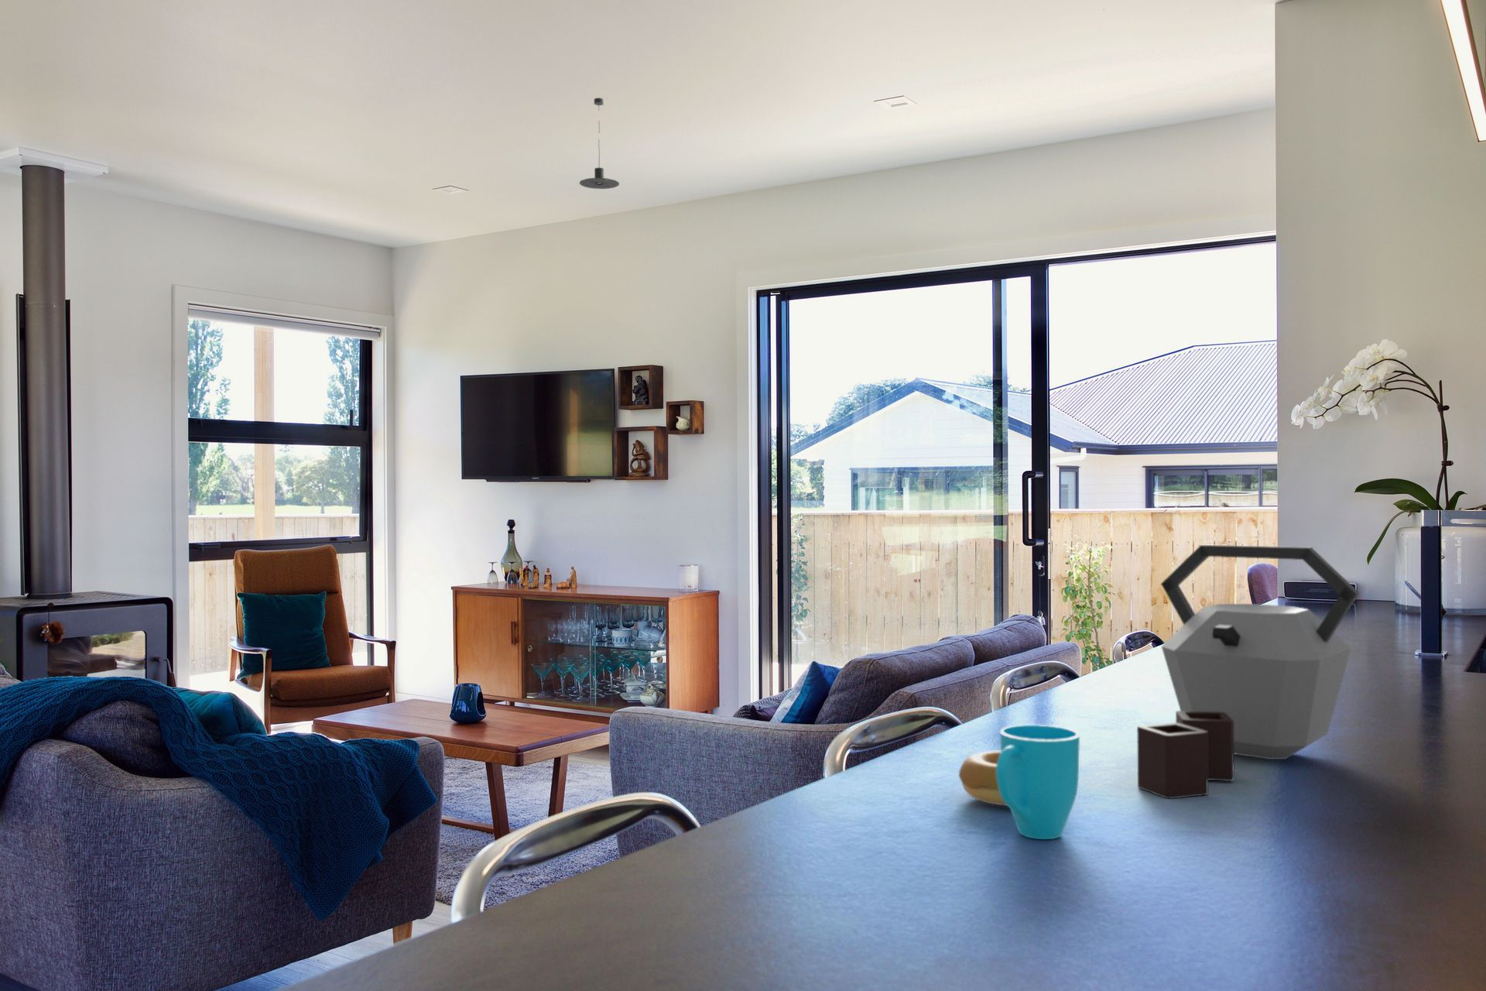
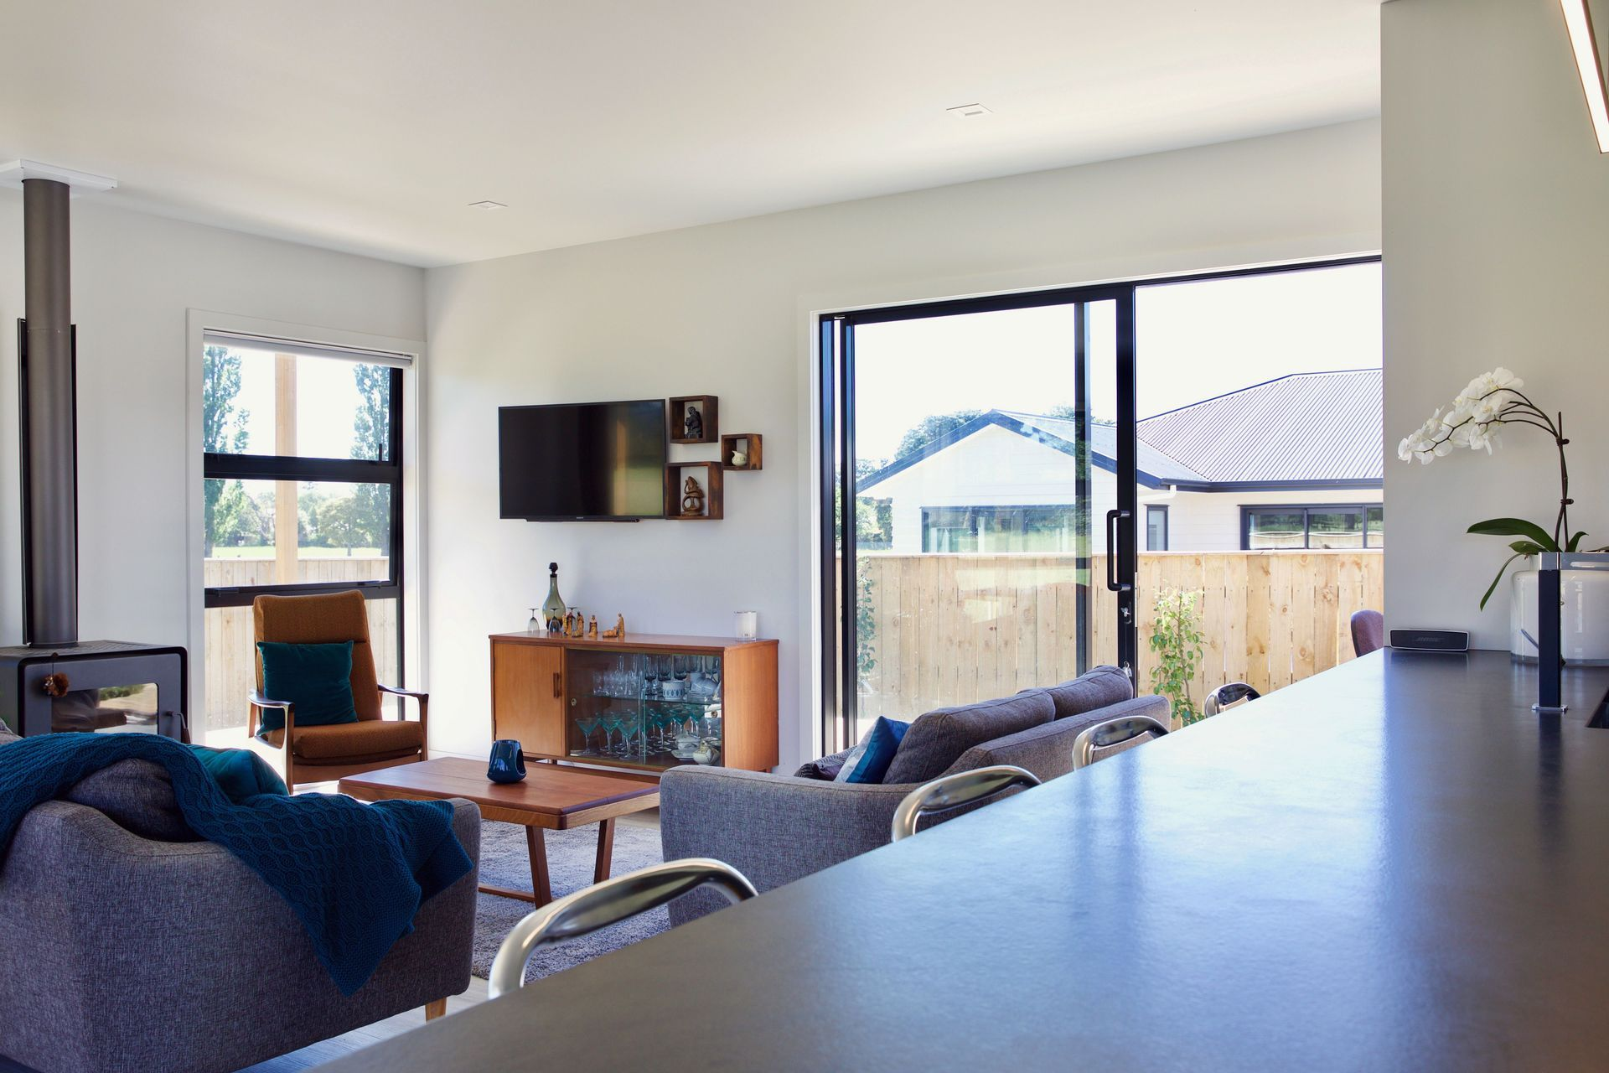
- cup [959,723,1080,839]
- pendant light [578,96,620,190]
- kettle [1137,543,1361,800]
